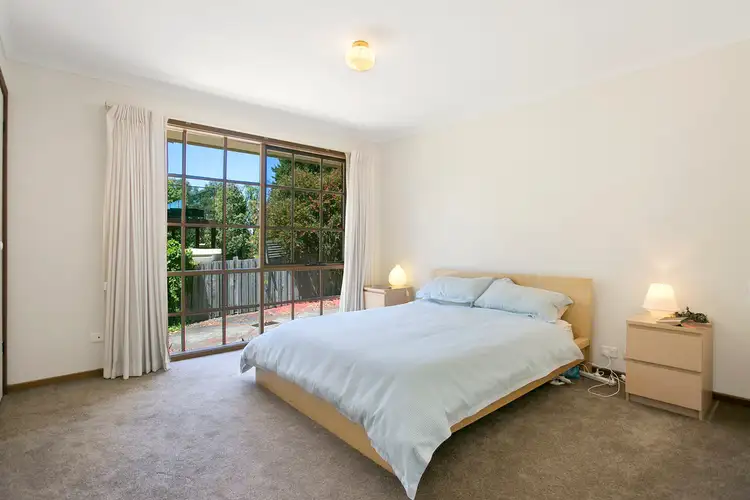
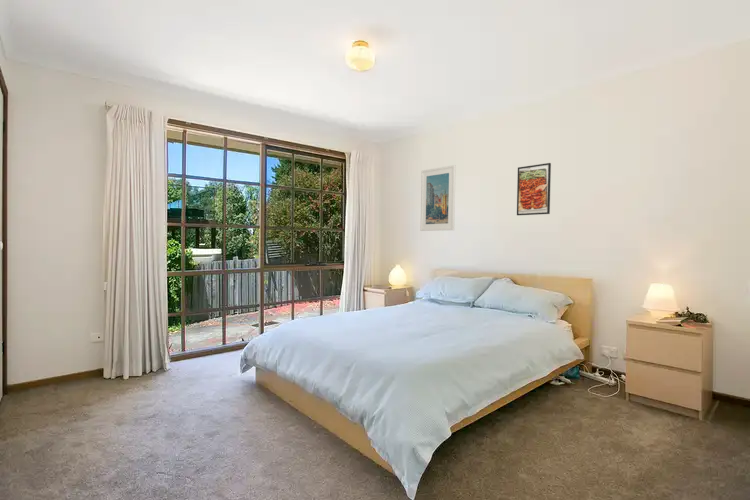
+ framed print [516,162,552,216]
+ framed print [419,164,457,232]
